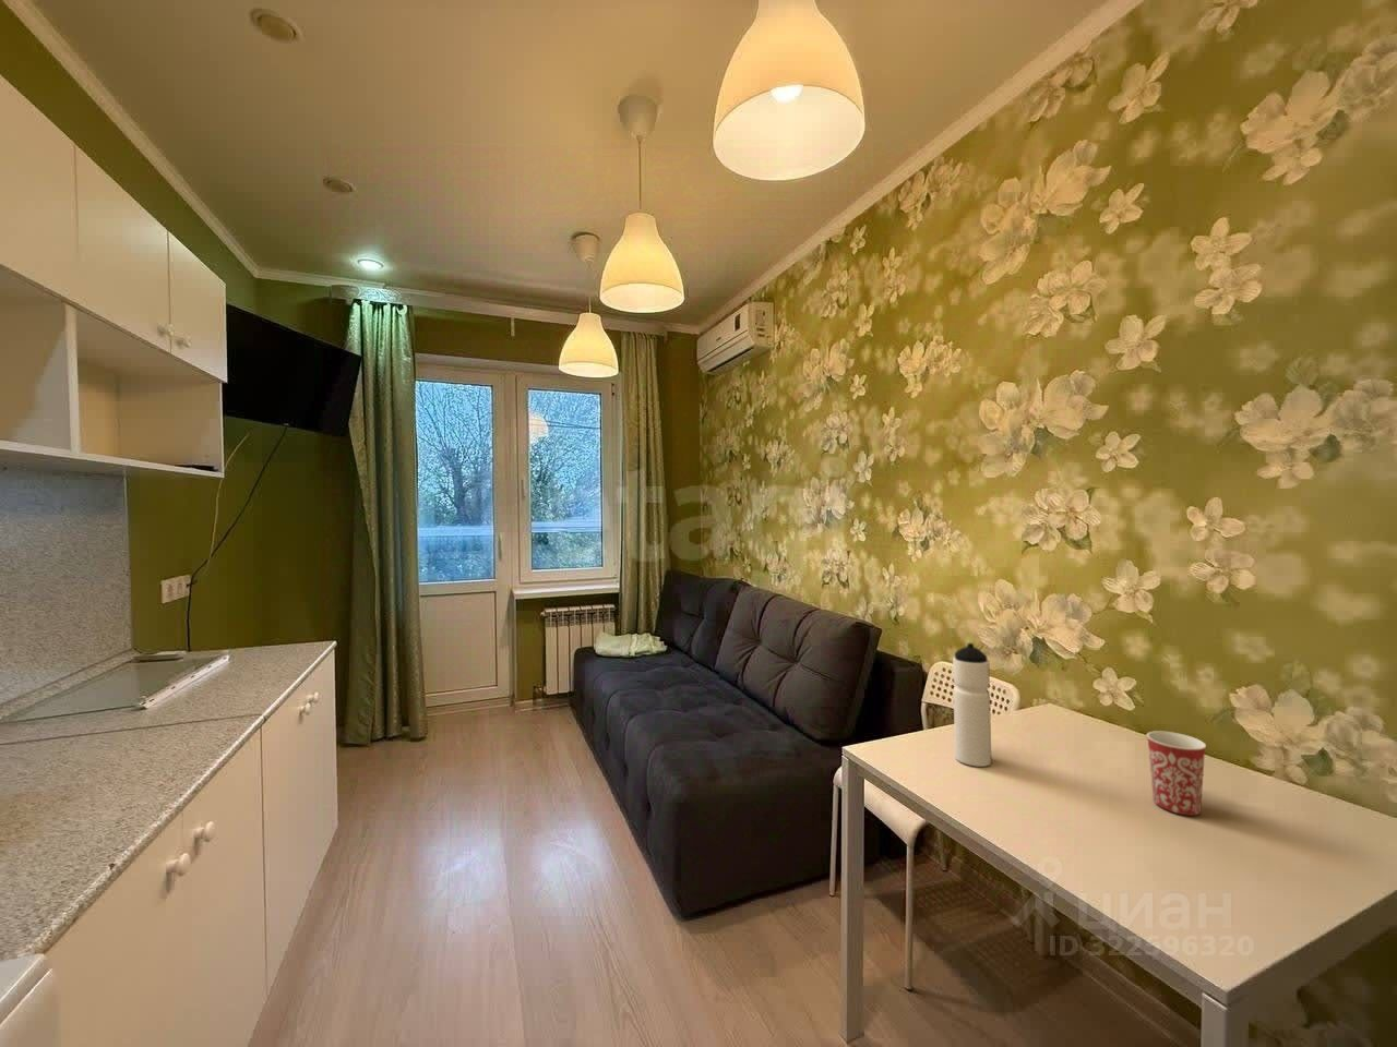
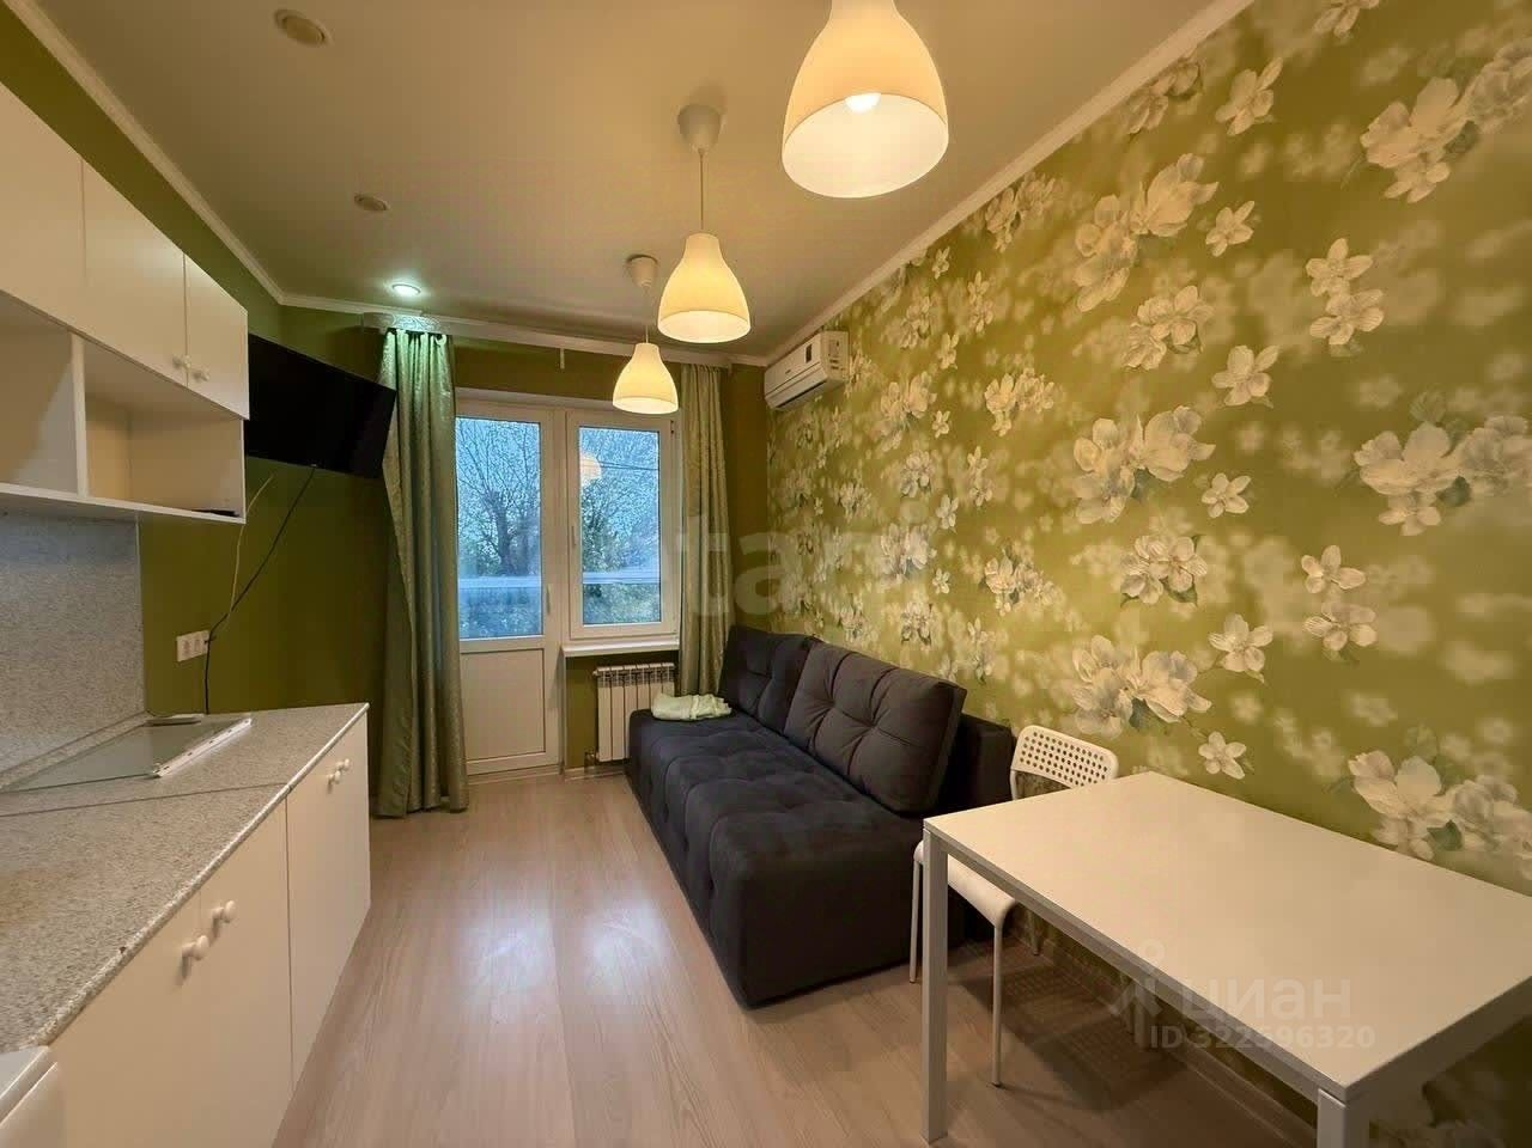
- mug [1145,729,1207,816]
- water bottle [952,642,992,768]
